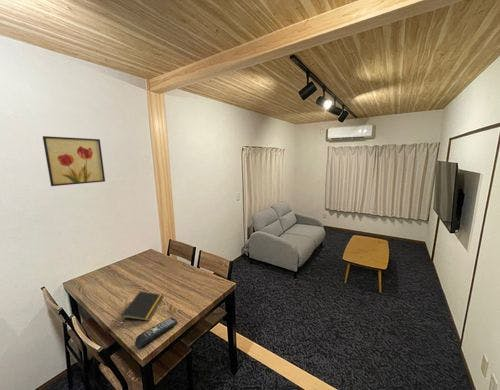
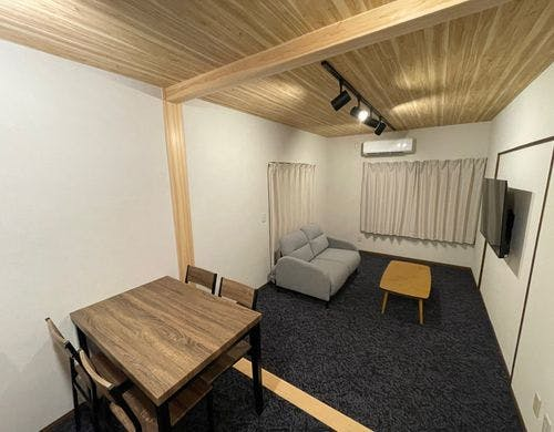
- wall art [42,135,106,187]
- notepad [120,291,164,322]
- remote control [134,316,178,349]
